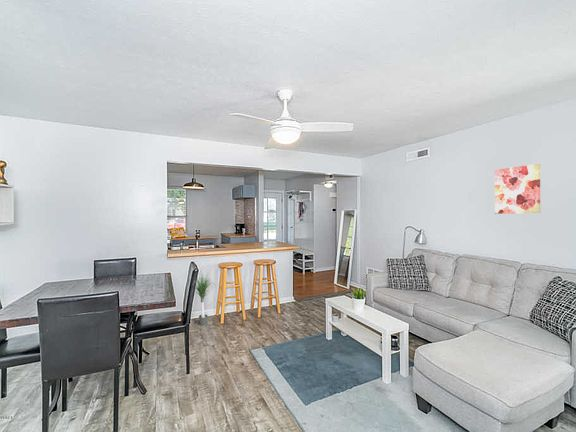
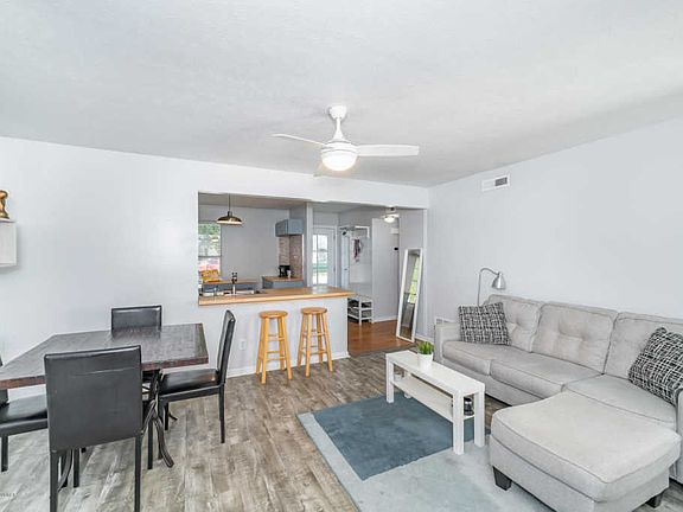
- wall art [494,163,541,215]
- potted plant [194,270,215,326]
